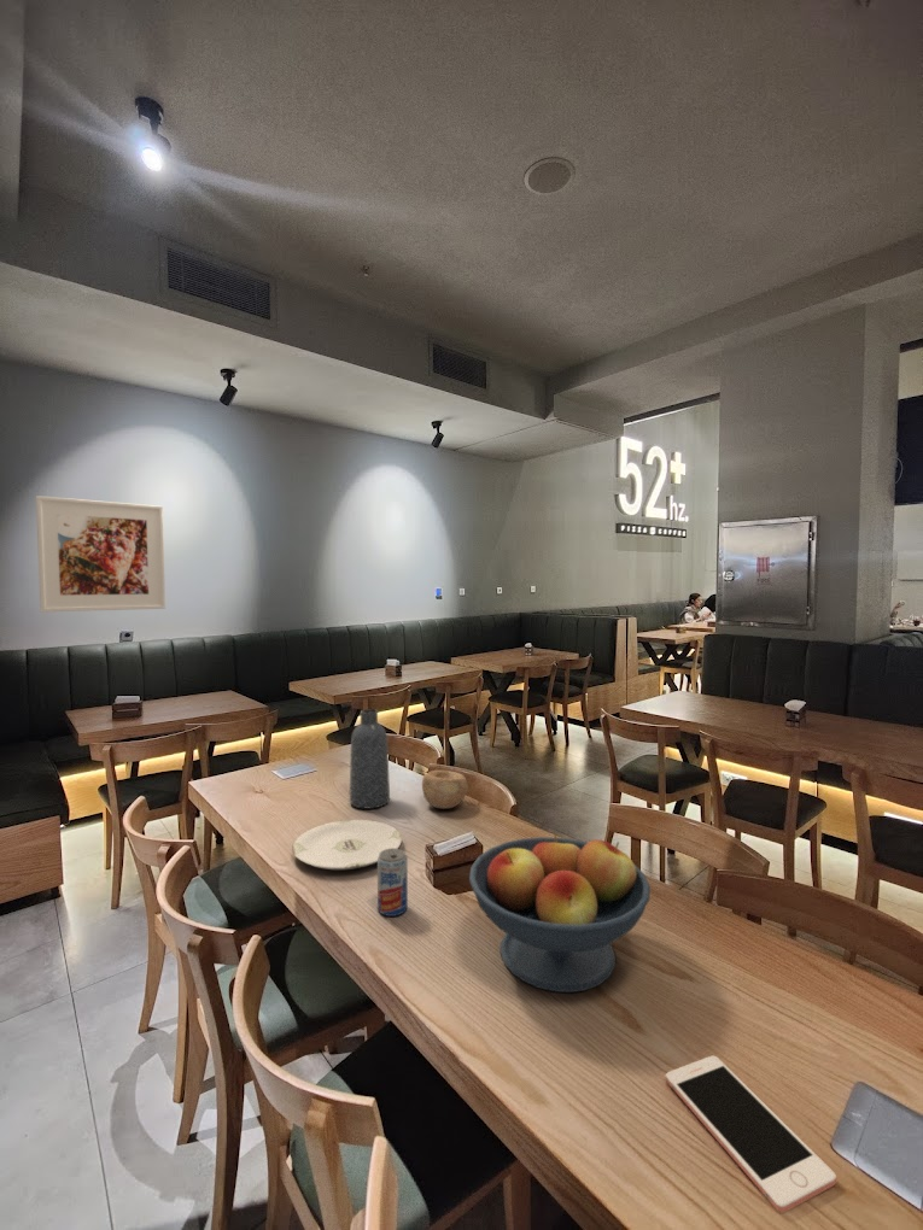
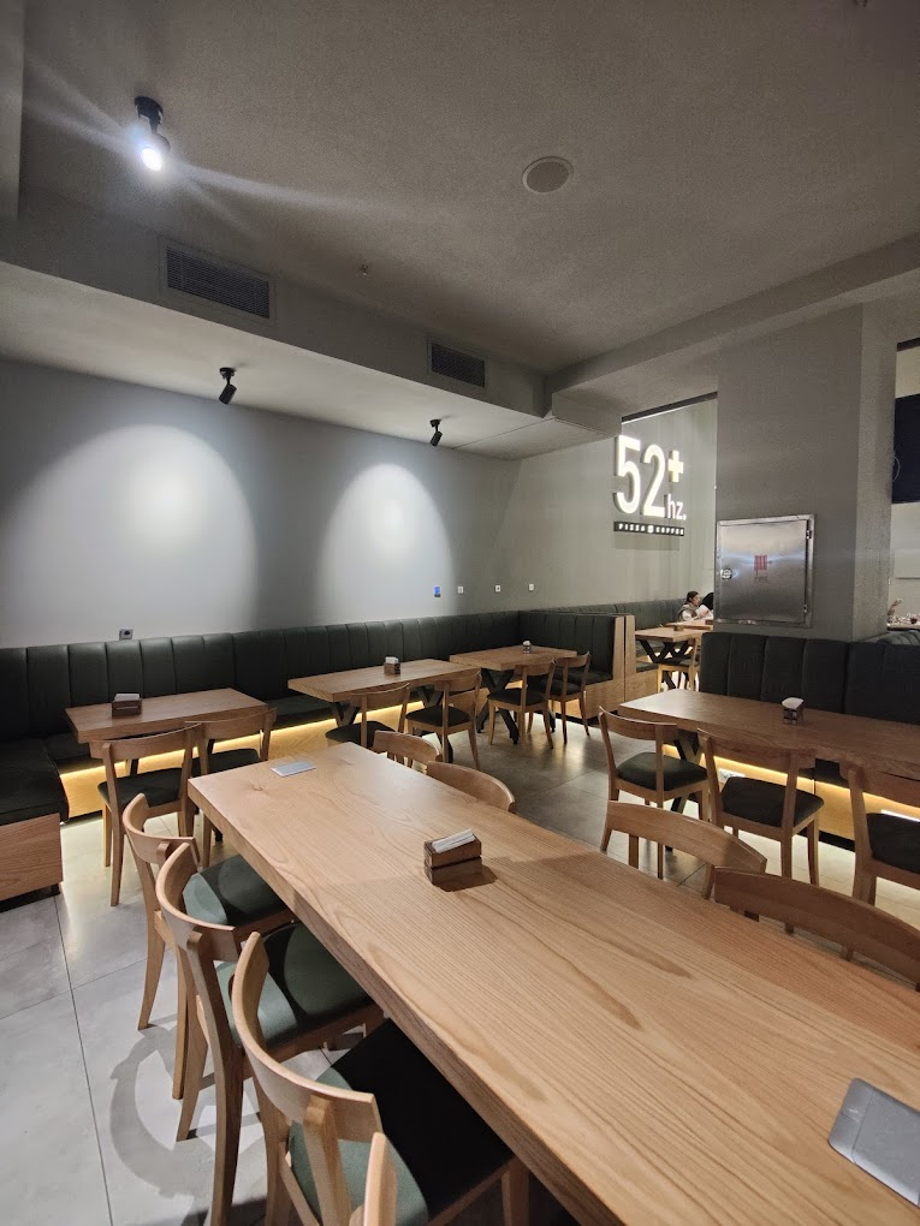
- plate [292,819,403,871]
- fruit bowl [468,833,652,994]
- beverage can [376,848,409,918]
- bowl [421,769,469,810]
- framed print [35,494,167,613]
- cell phone [665,1055,837,1213]
- vase [349,708,391,810]
